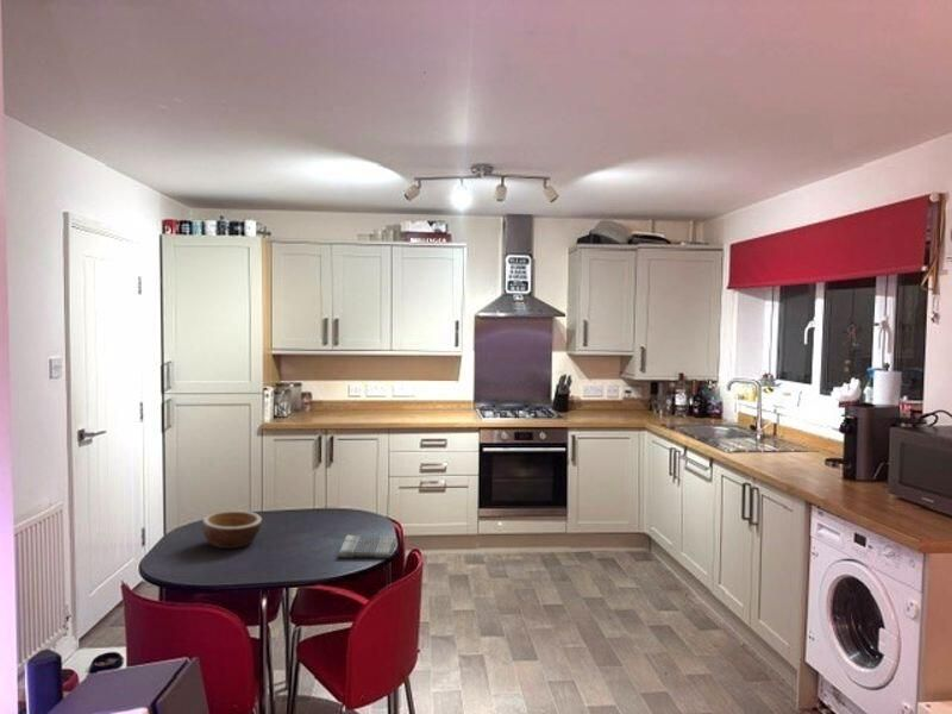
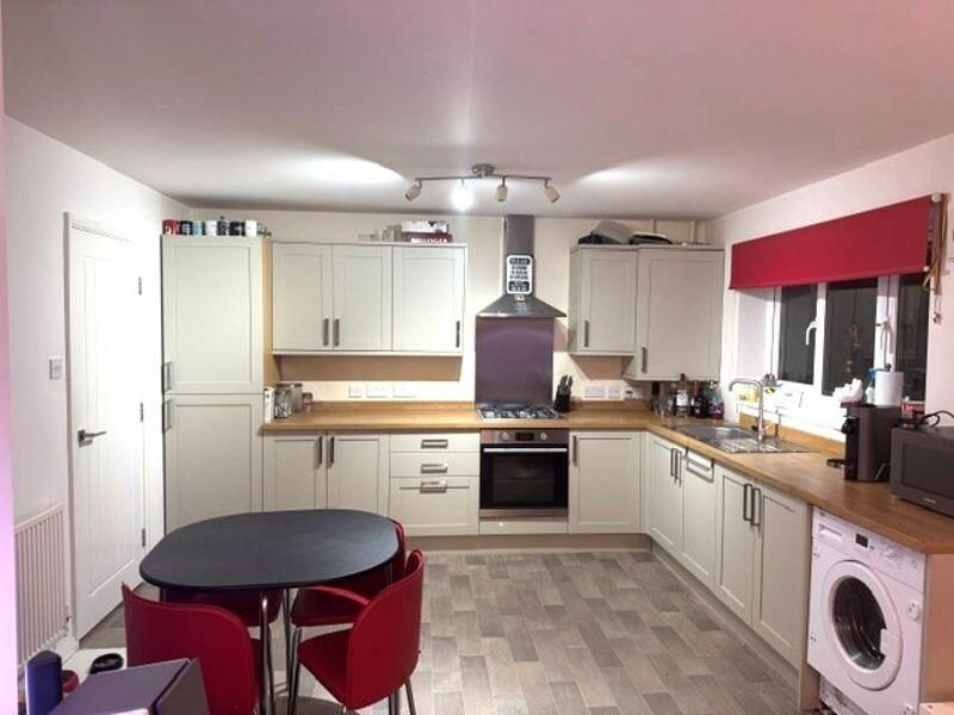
- dish towel [337,533,397,559]
- bowl [201,509,263,550]
